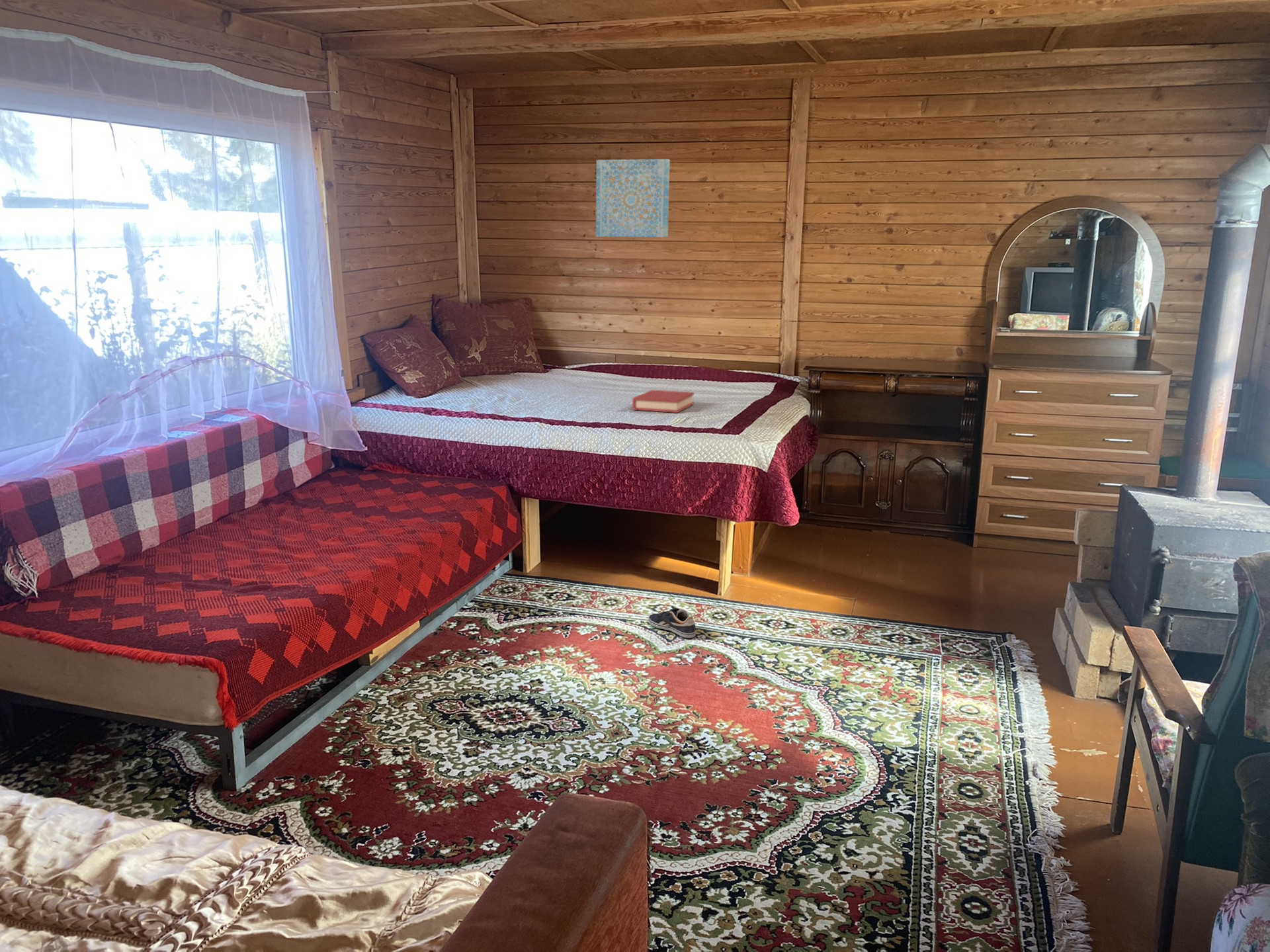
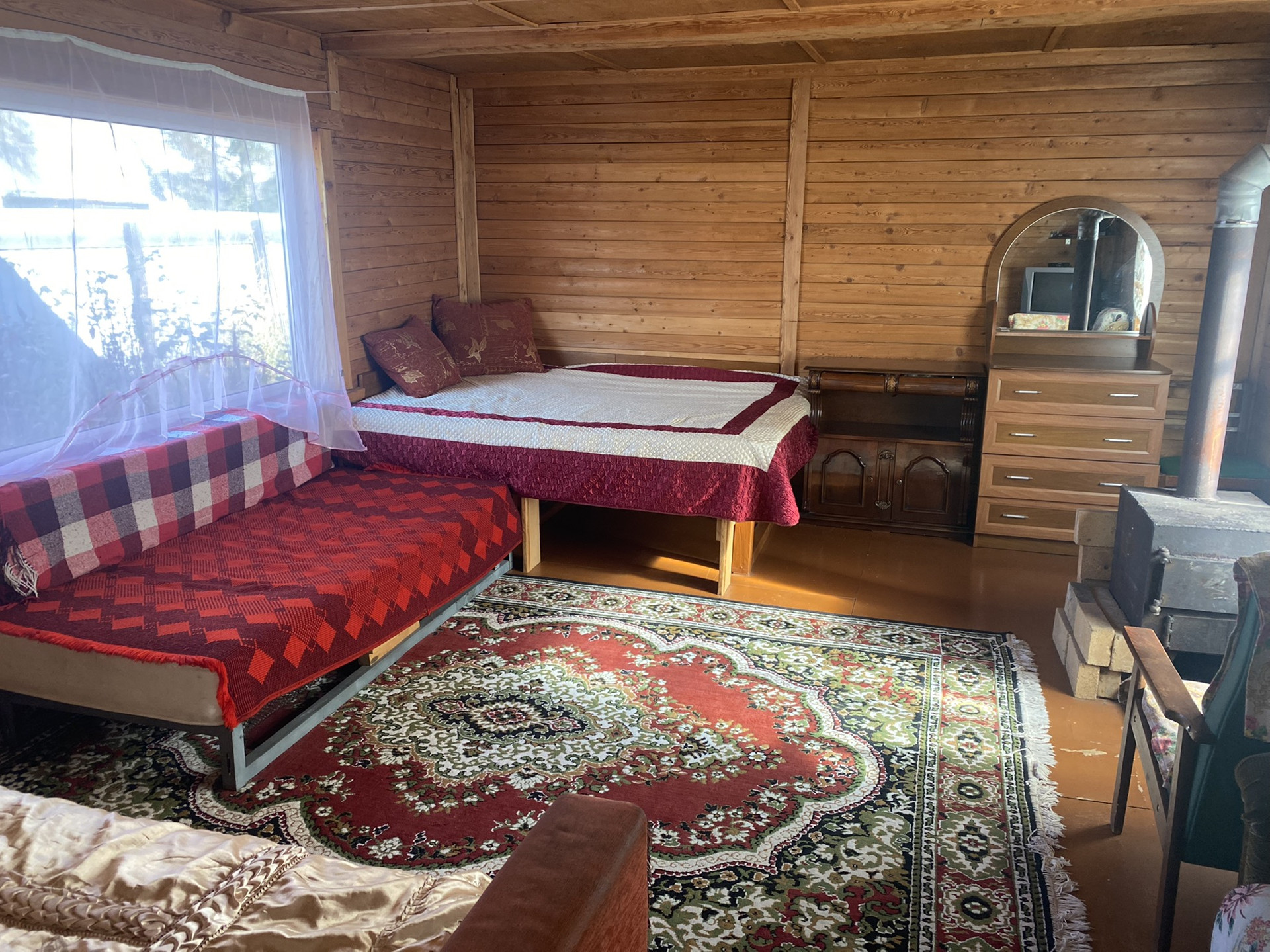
- sneaker [648,608,696,638]
- wall art [595,158,671,238]
- hardback book [632,390,695,413]
